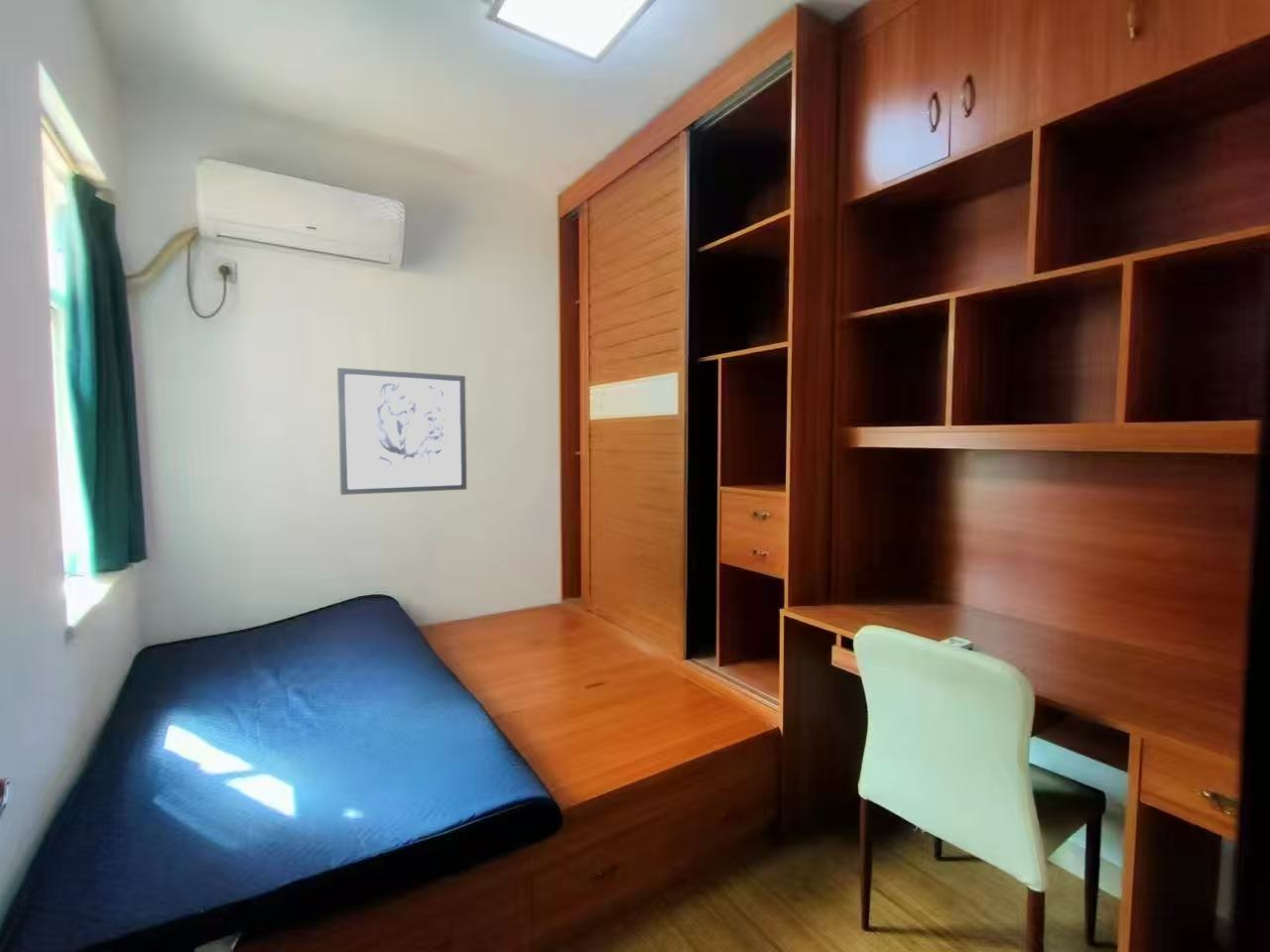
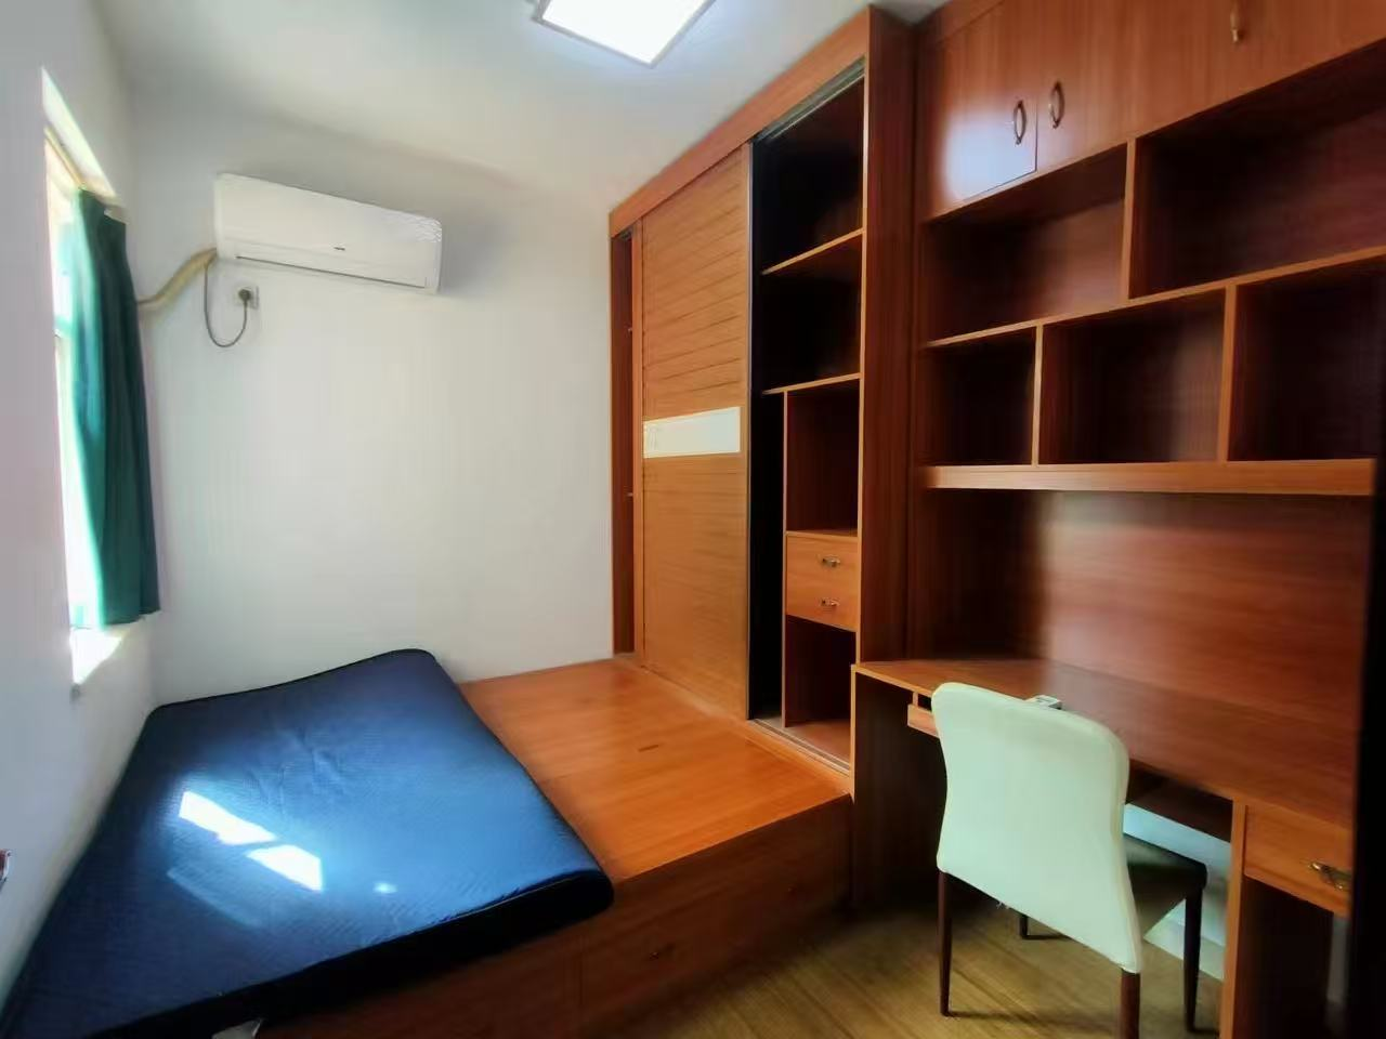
- wall art [336,367,467,496]
